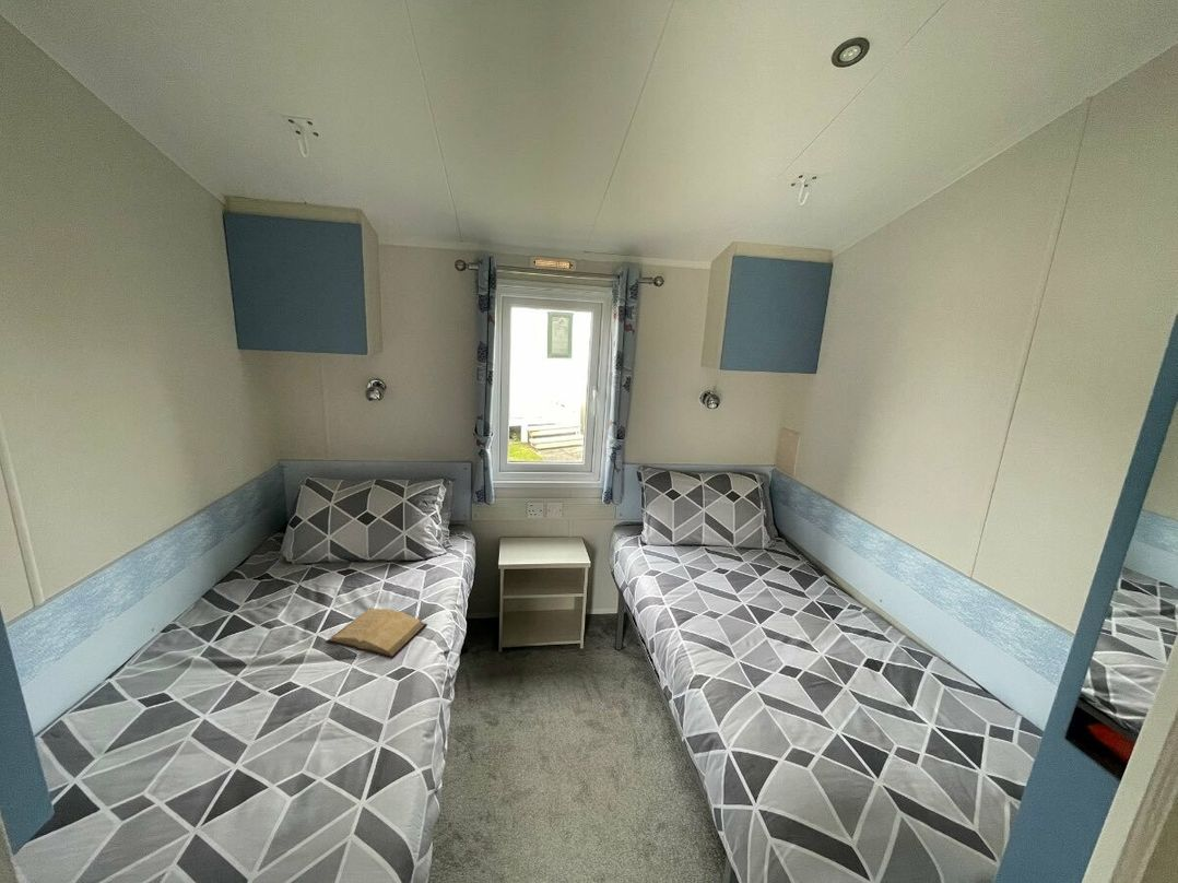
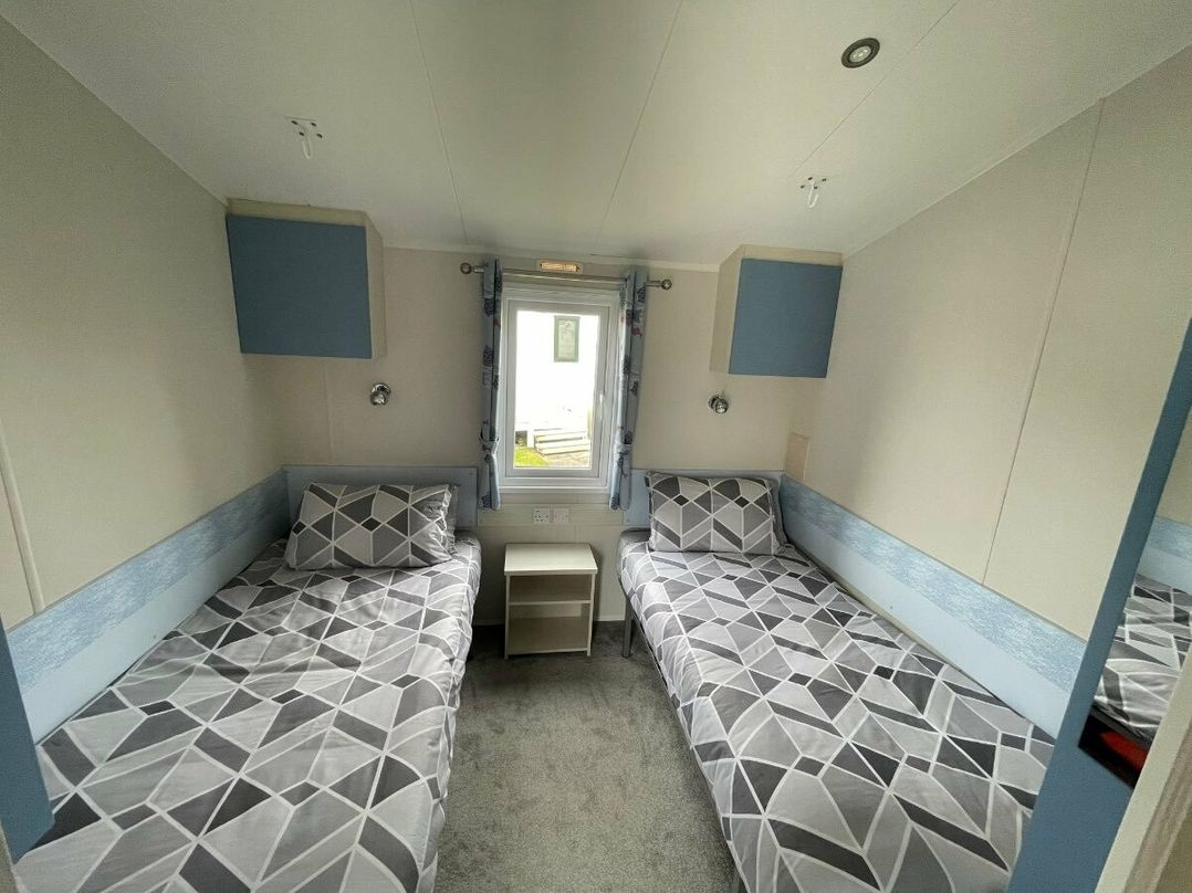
- book [326,608,428,659]
